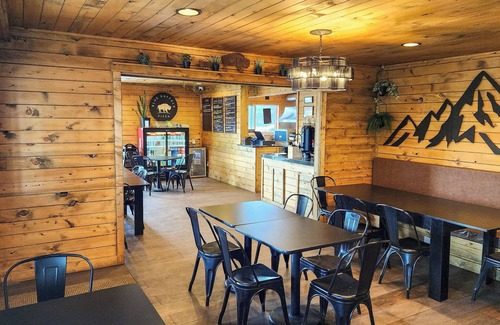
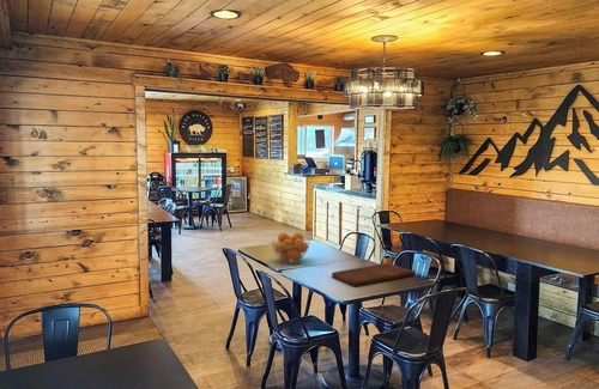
+ fruit basket [271,231,311,265]
+ cutting board [331,263,416,287]
